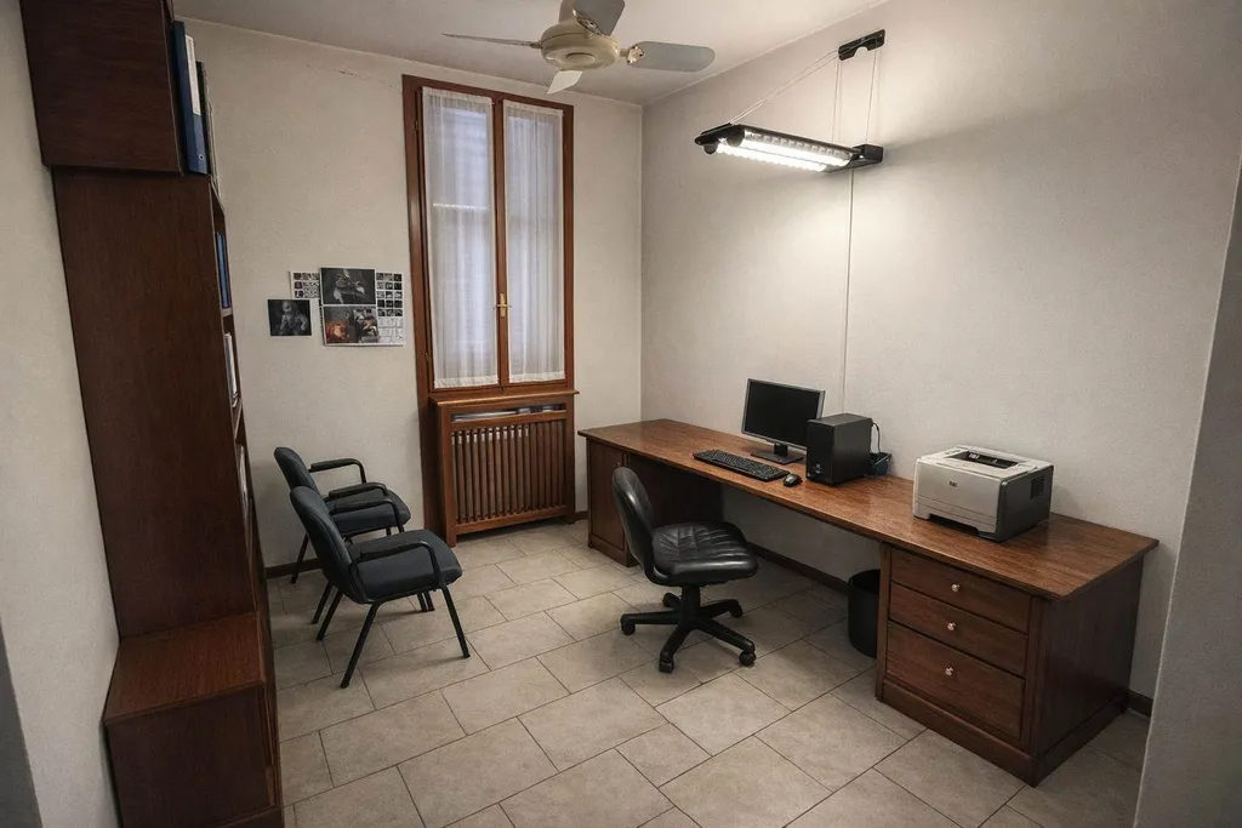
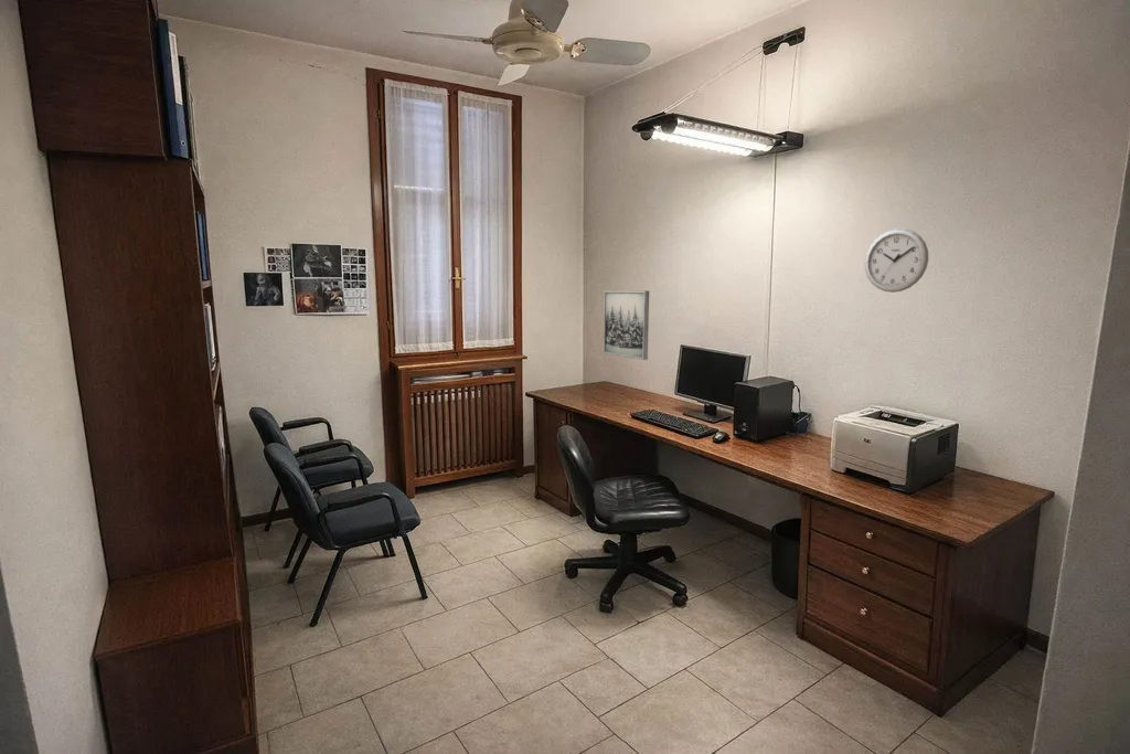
+ wall art [603,289,650,361]
+ wall clock [864,227,930,294]
